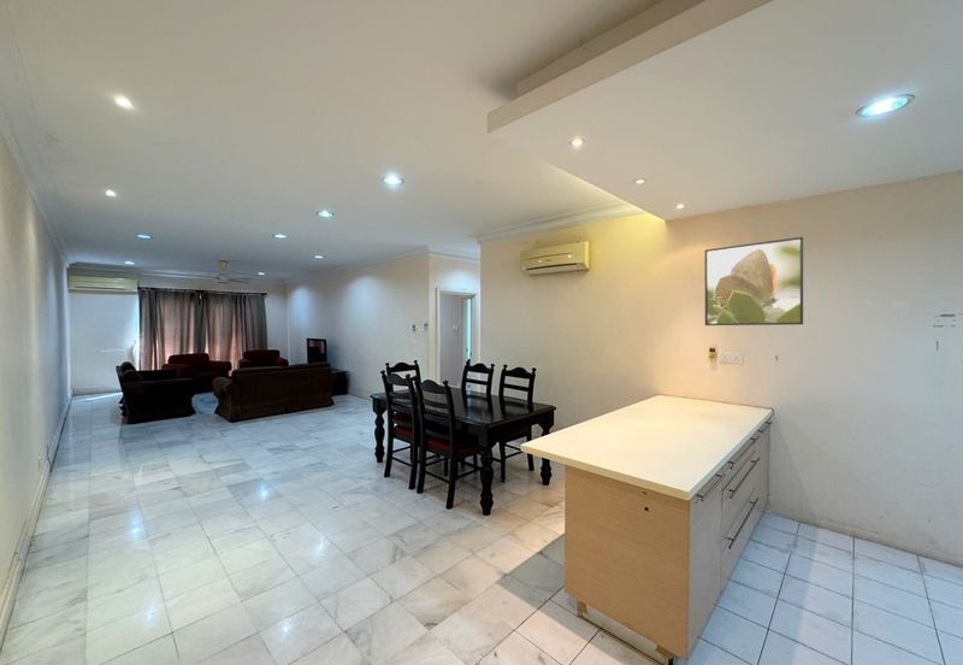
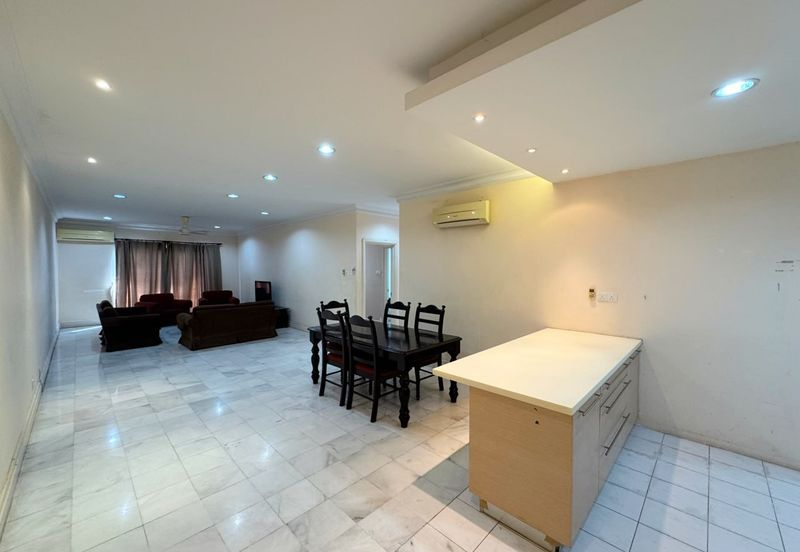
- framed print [704,236,804,326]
